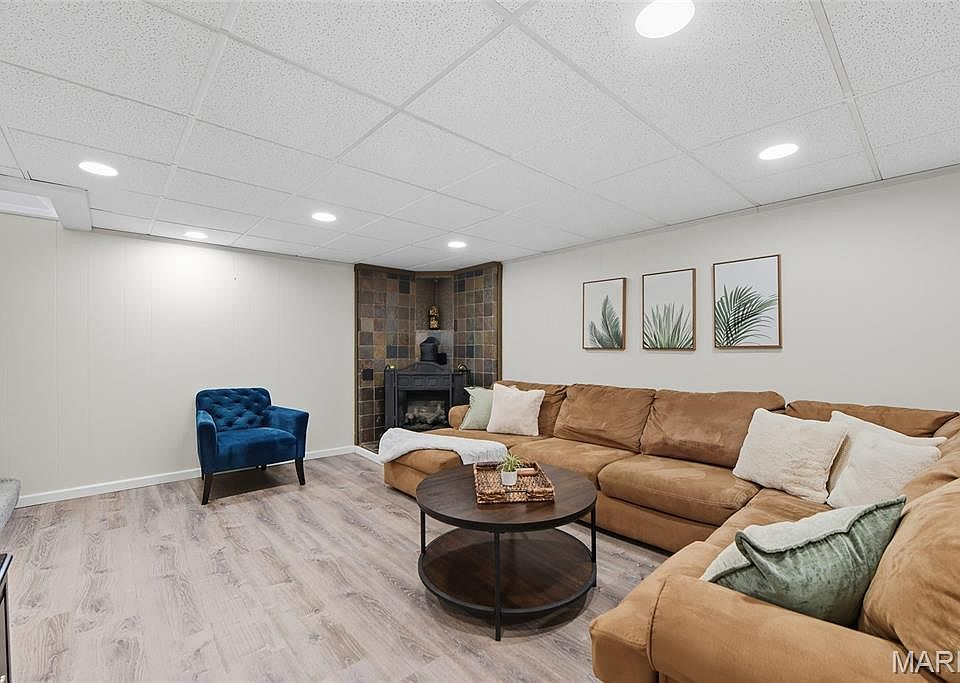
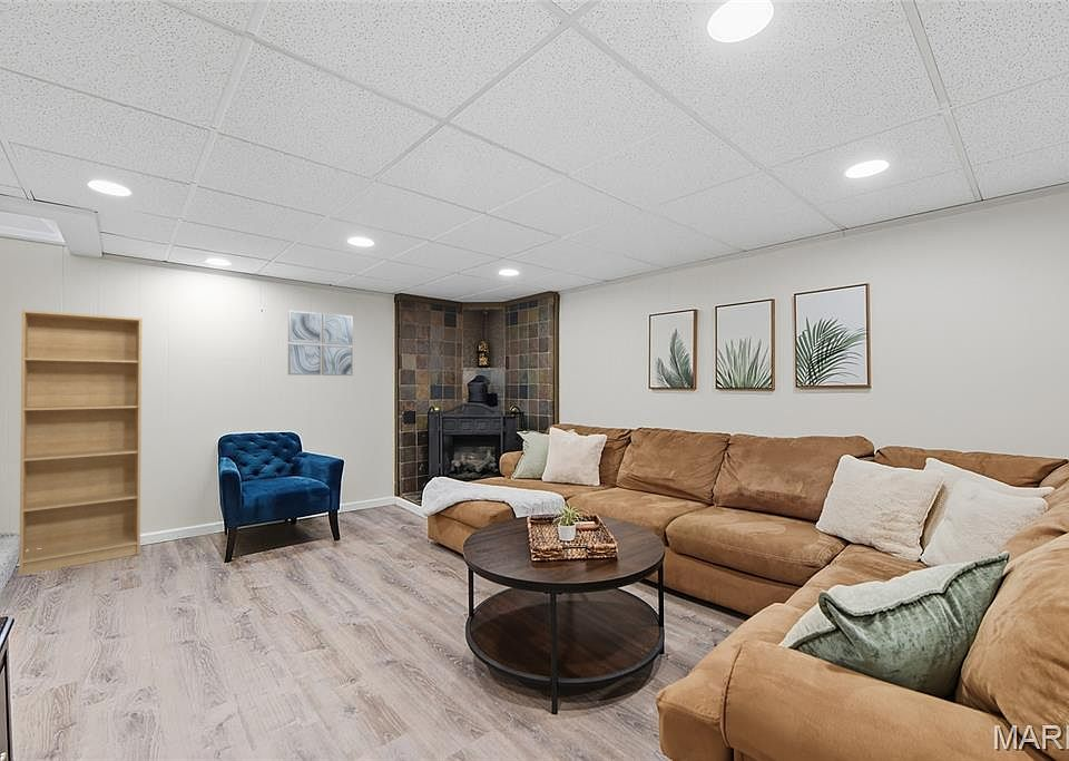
+ bookshelf [18,309,143,577]
+ wall art [287,310,354,377]
